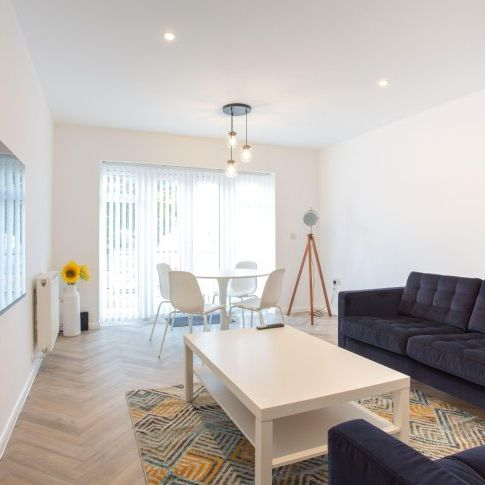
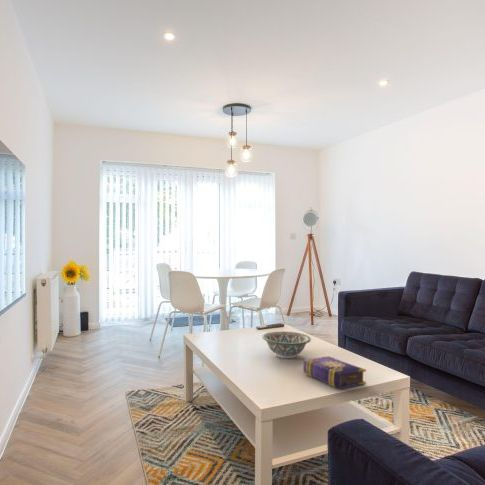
+ decorative bowl [261,330,312,359]
+ book [302,355,367,389]
